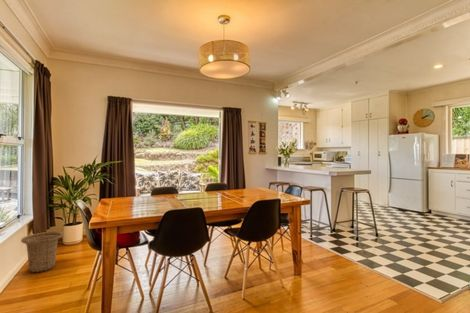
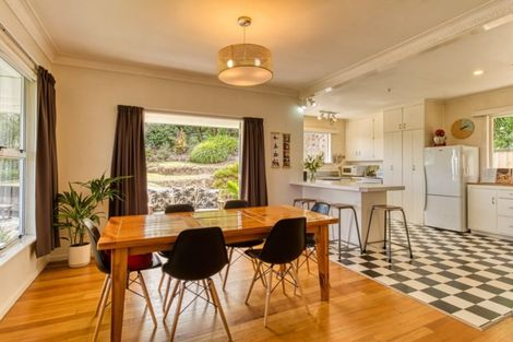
- basket [20,231,64,273]
